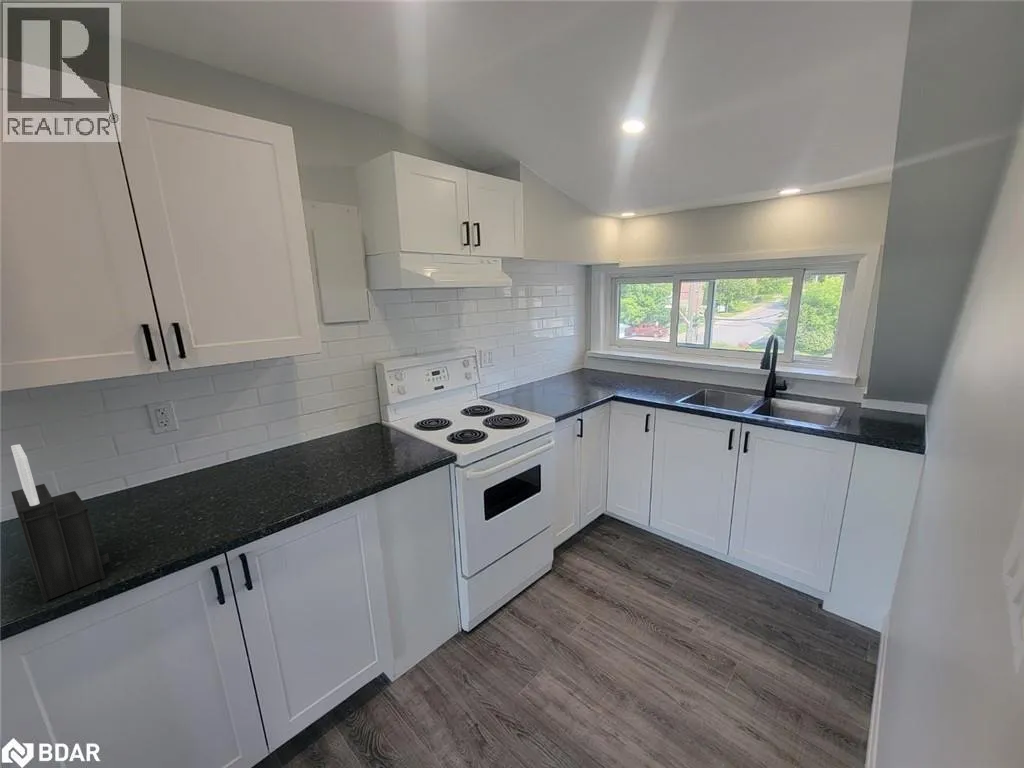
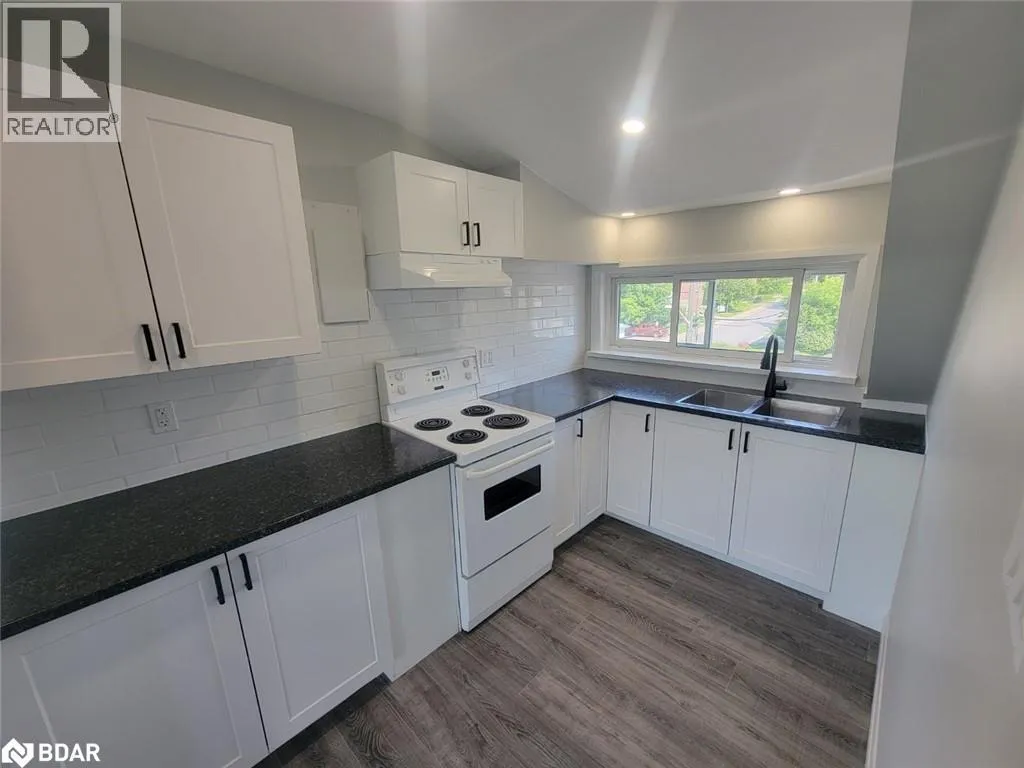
- knife block [10,443,111,603]
